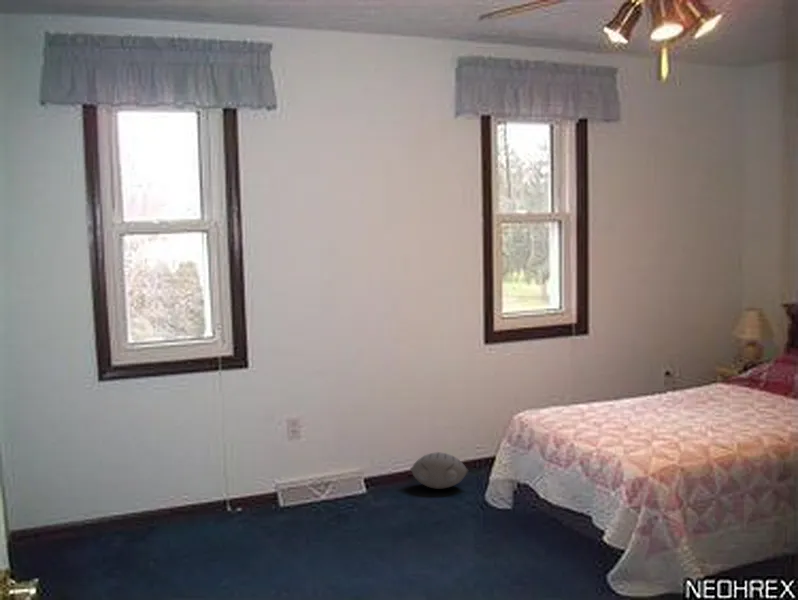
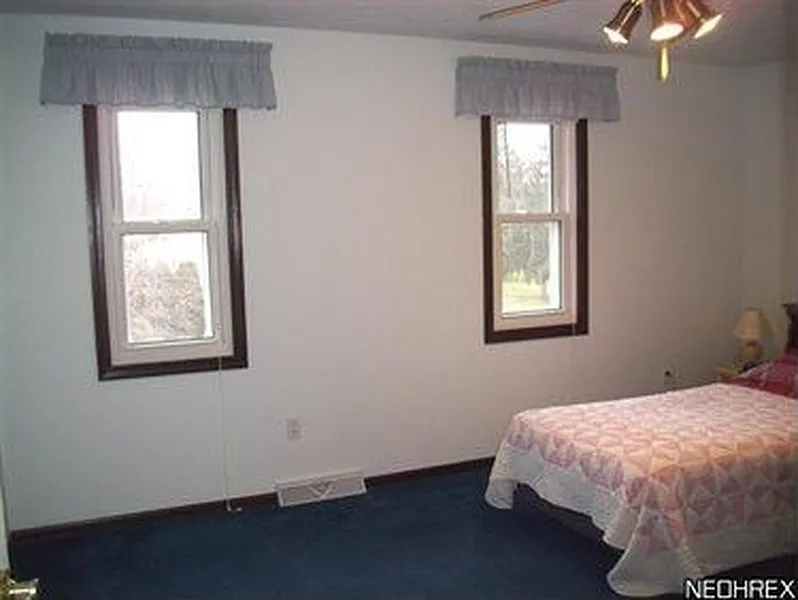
- plush toy [409,451,469,490]
